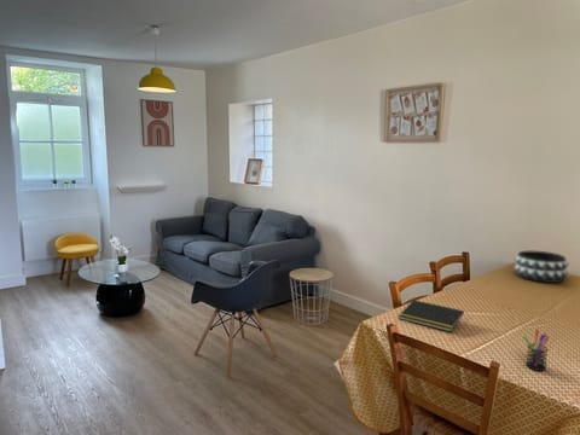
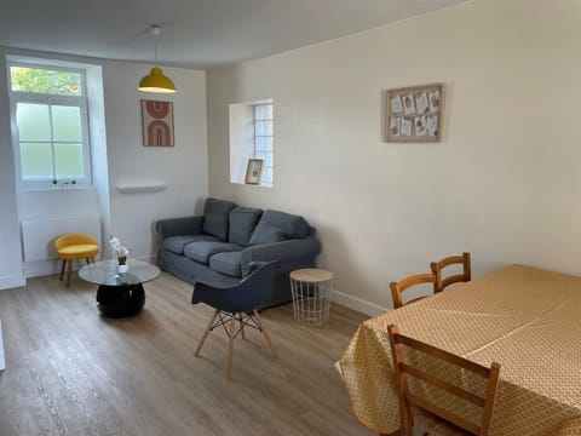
- notepad [398,298,465,334]
- decorative bowl [512,250,570,284]
- pen holder [522,329,550,372]
